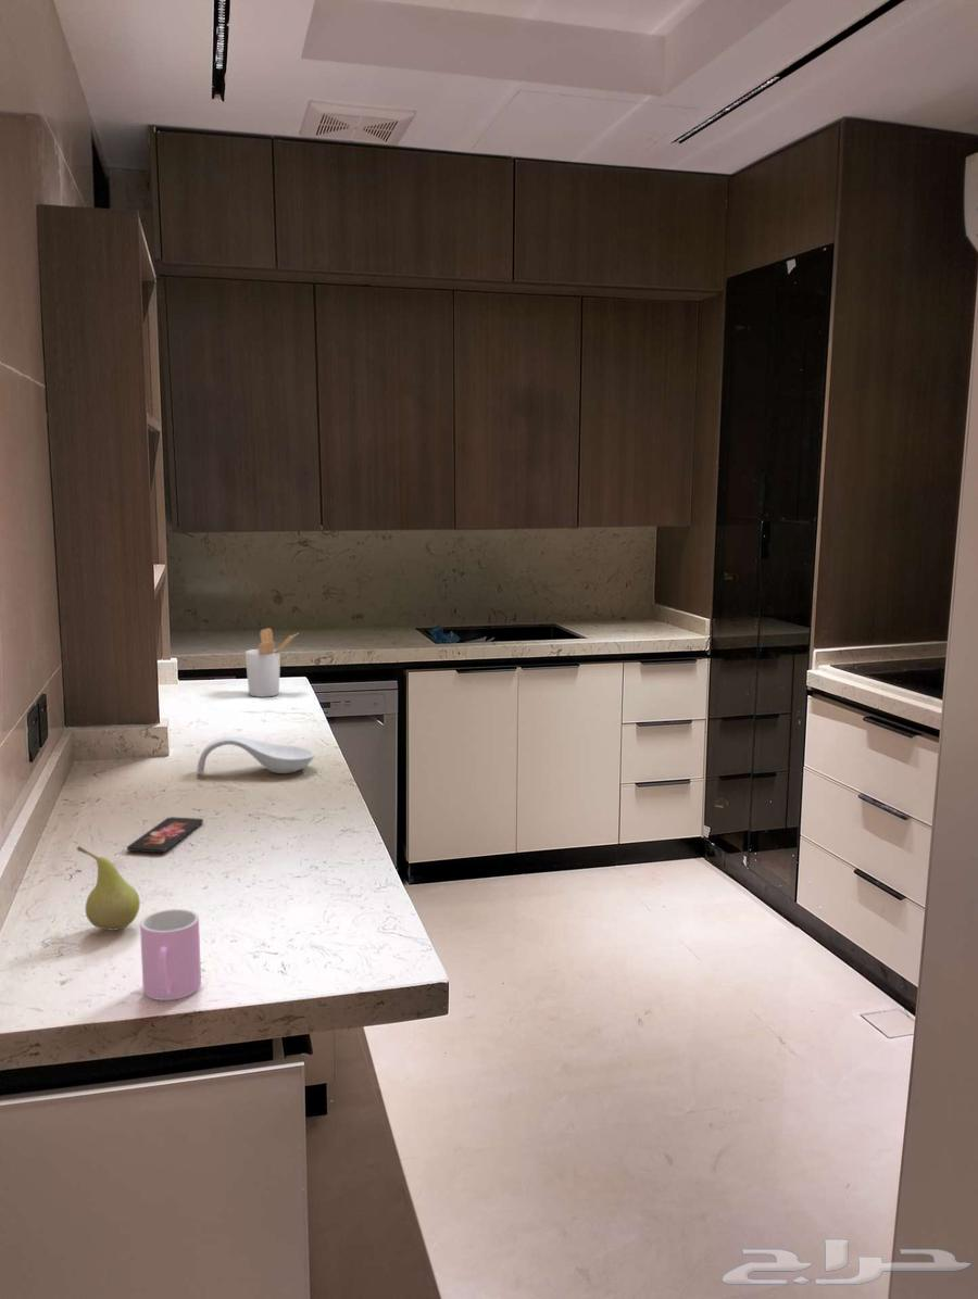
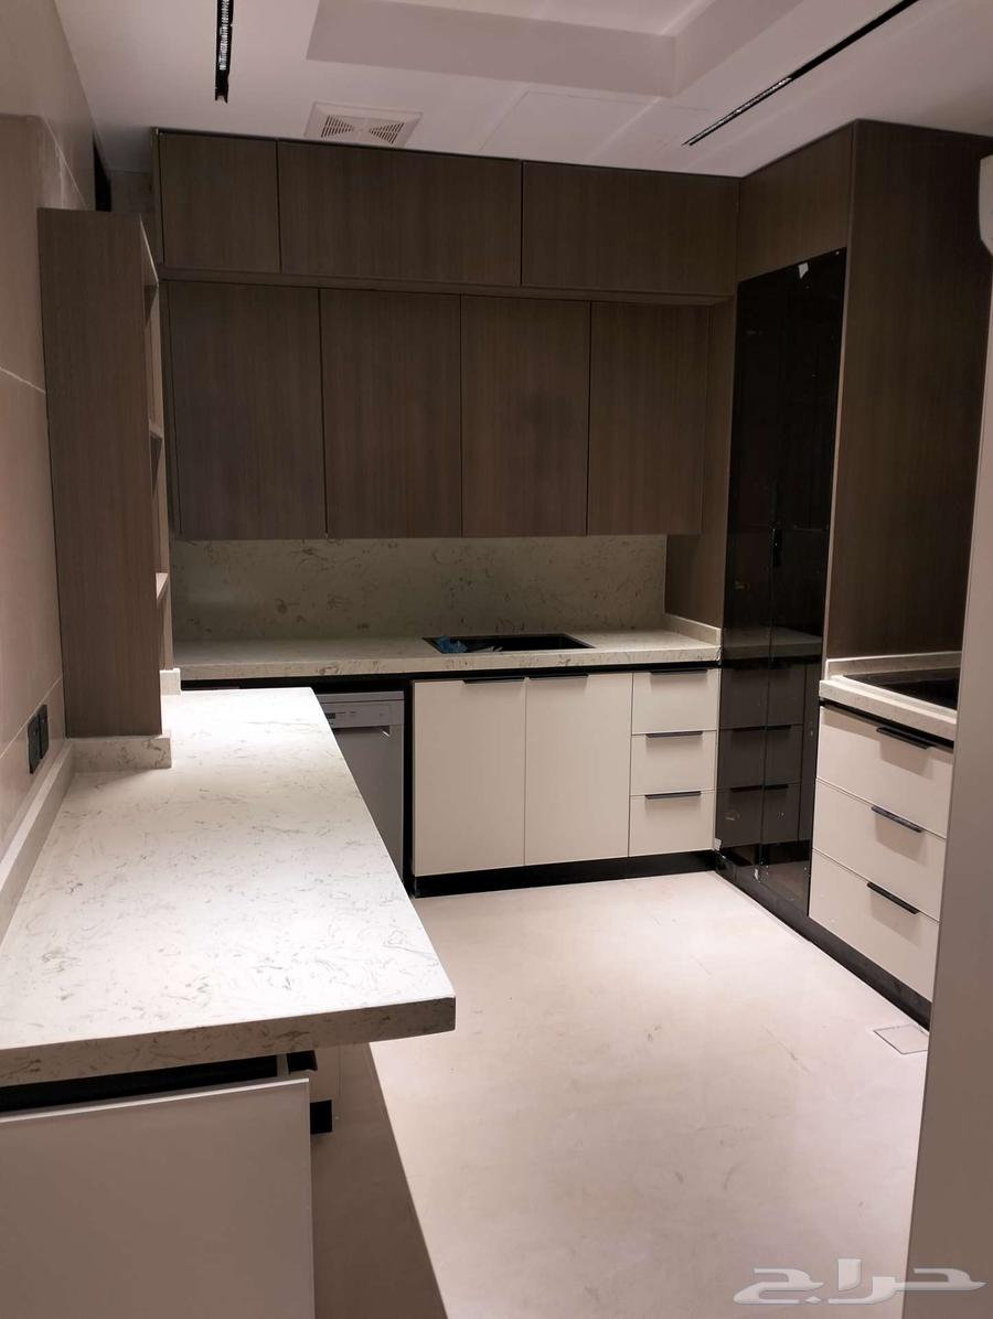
- smartphone [126,816,204,854]
- fruit [76,845,141,932]
- spoon rest [196,735,316,775]
- utensil holder [244,627,299,698]
- cup [139,908,202,1001]
